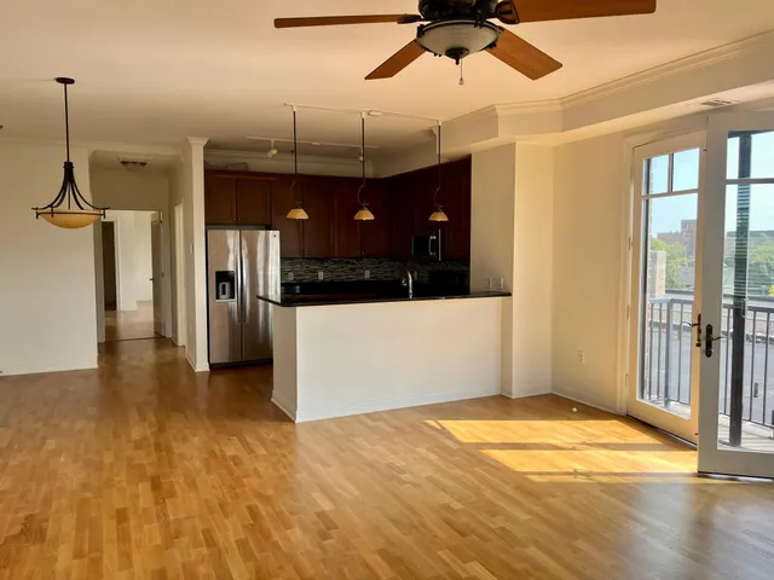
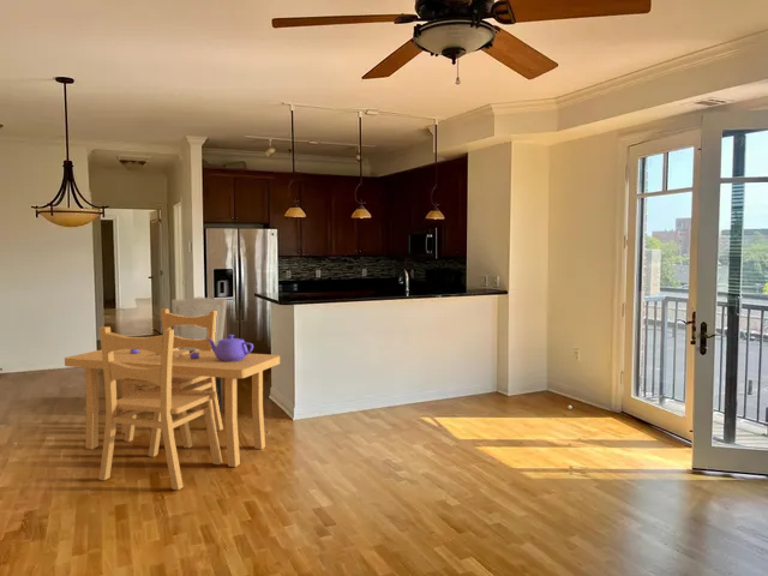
+ chair [170,296,228,413]
+ dining set [64,307,281,491]
